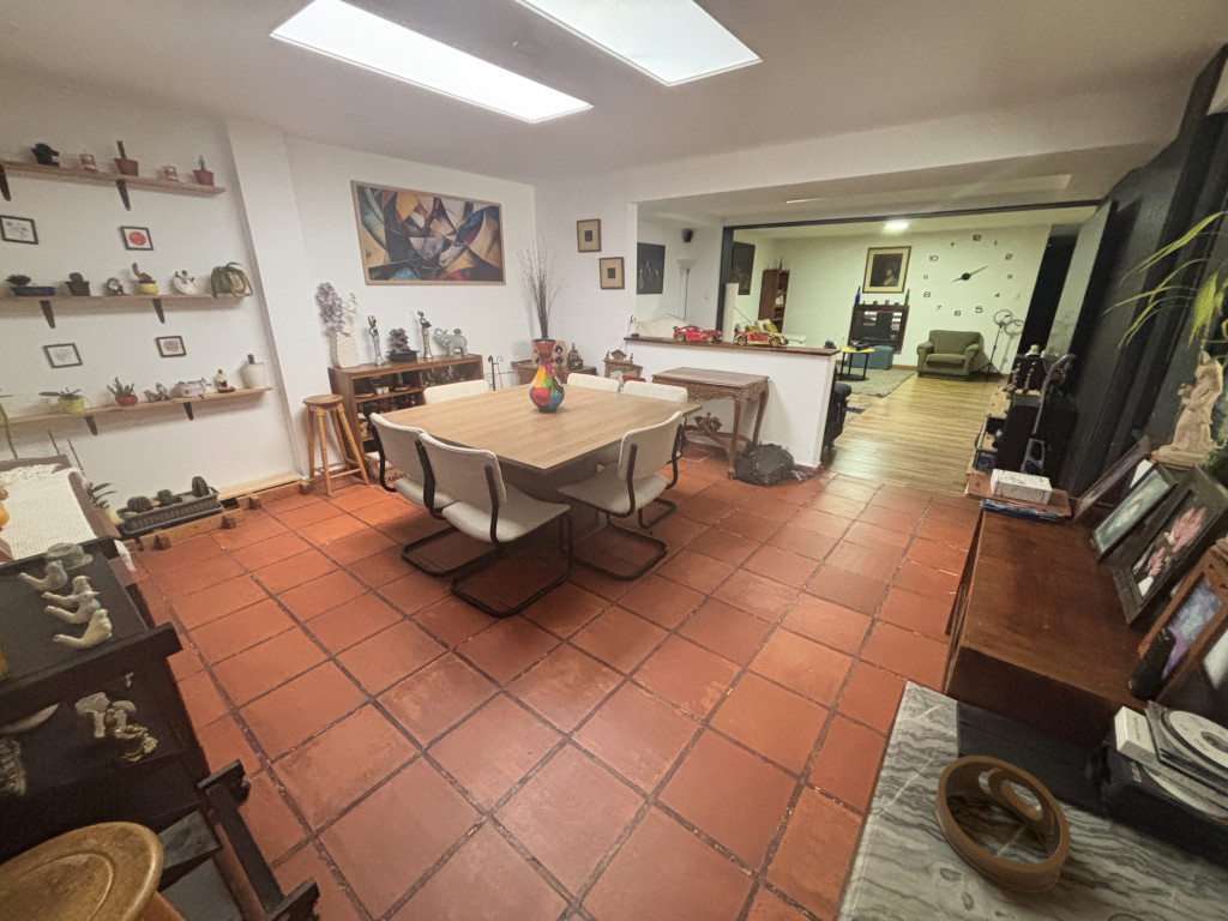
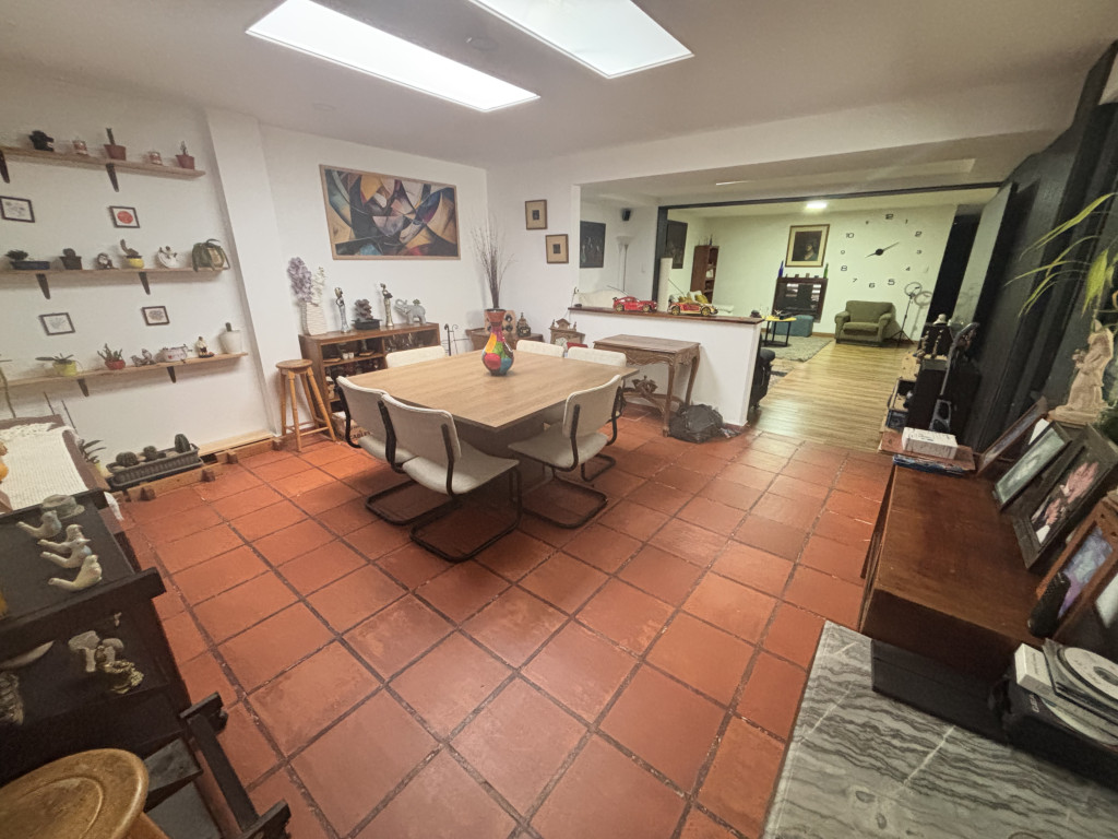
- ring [933,754,1072,895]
